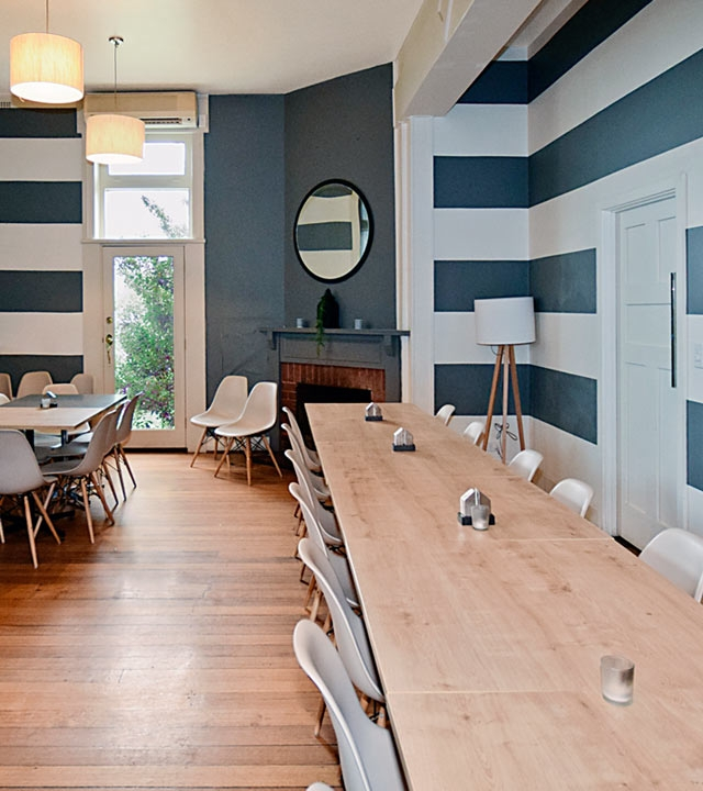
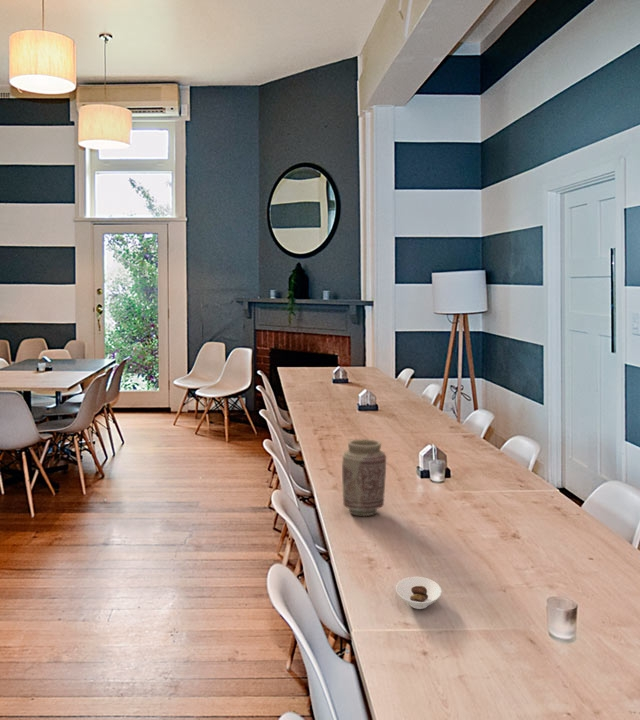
+ vase [341,438,388,517]
+ saucer [395,576,442,610]
